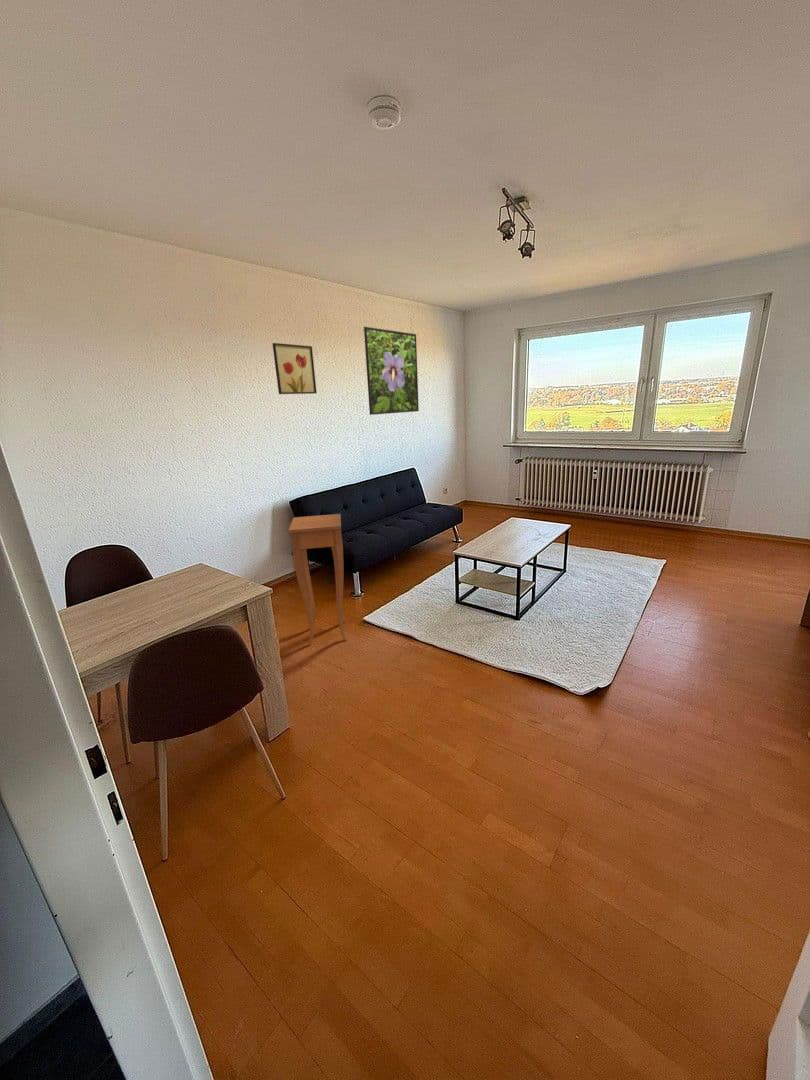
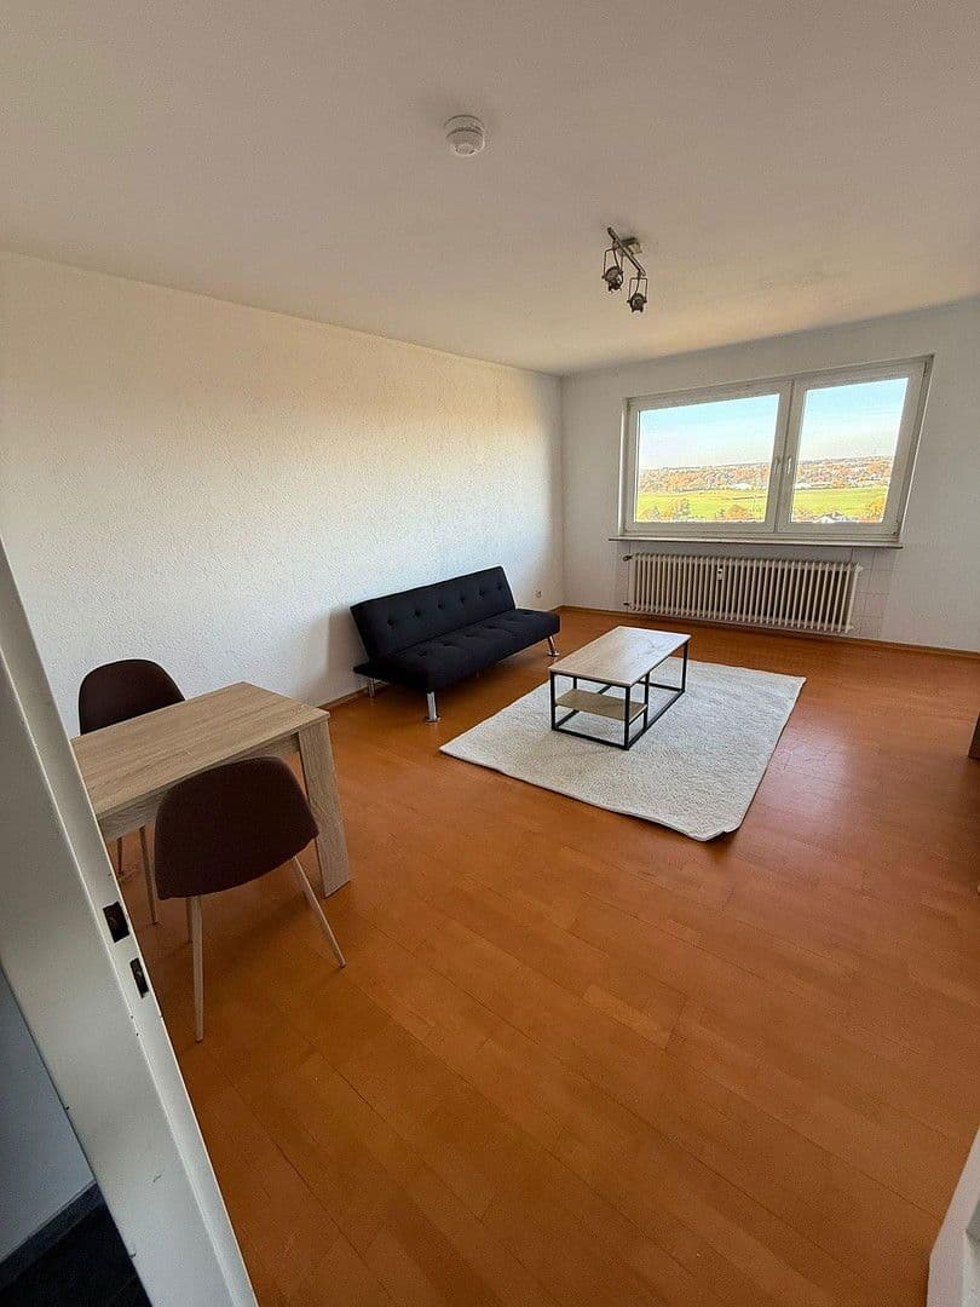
- wall art [271,342,318,395]
- side table [287,513,348,645]
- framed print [363,326,420,416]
